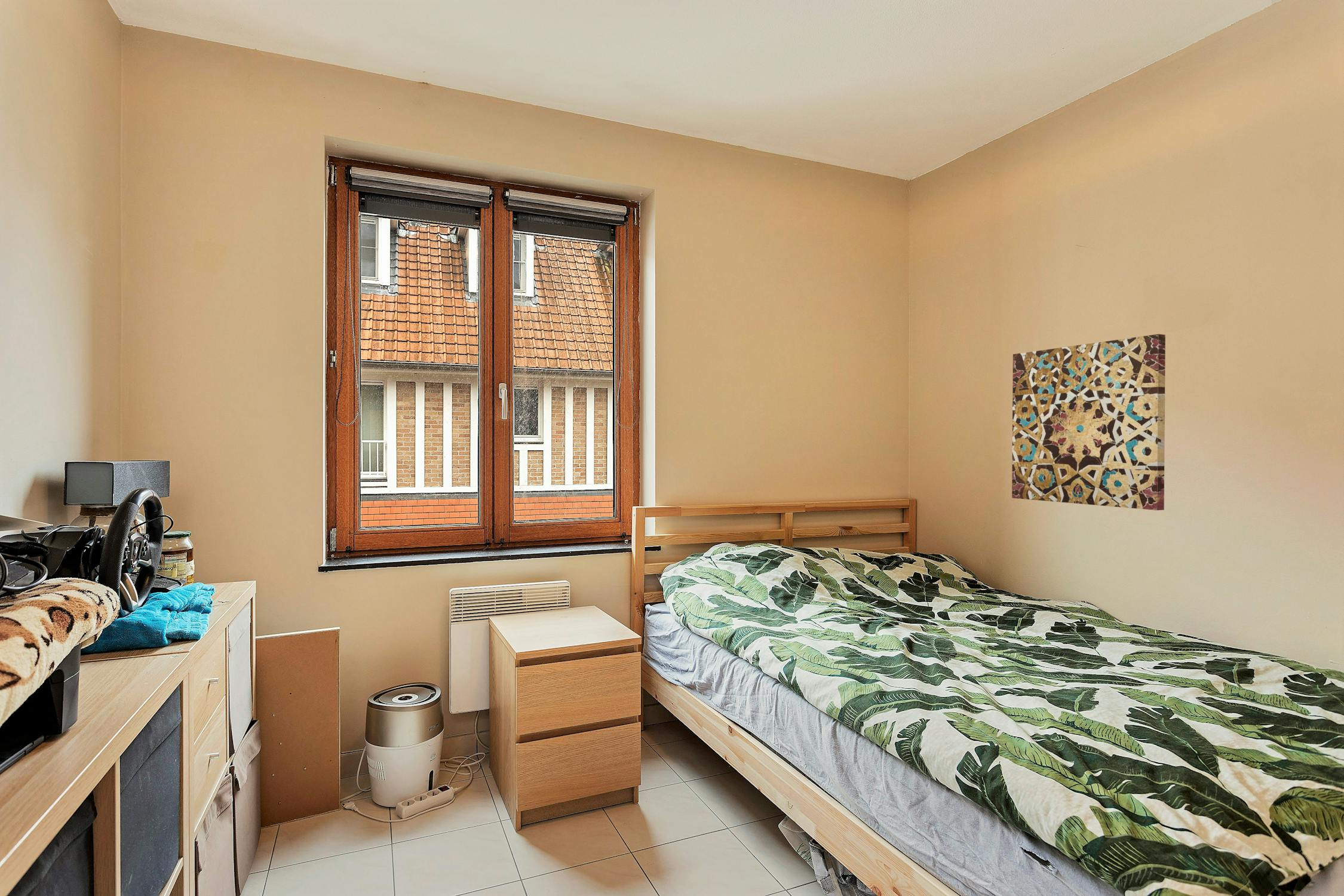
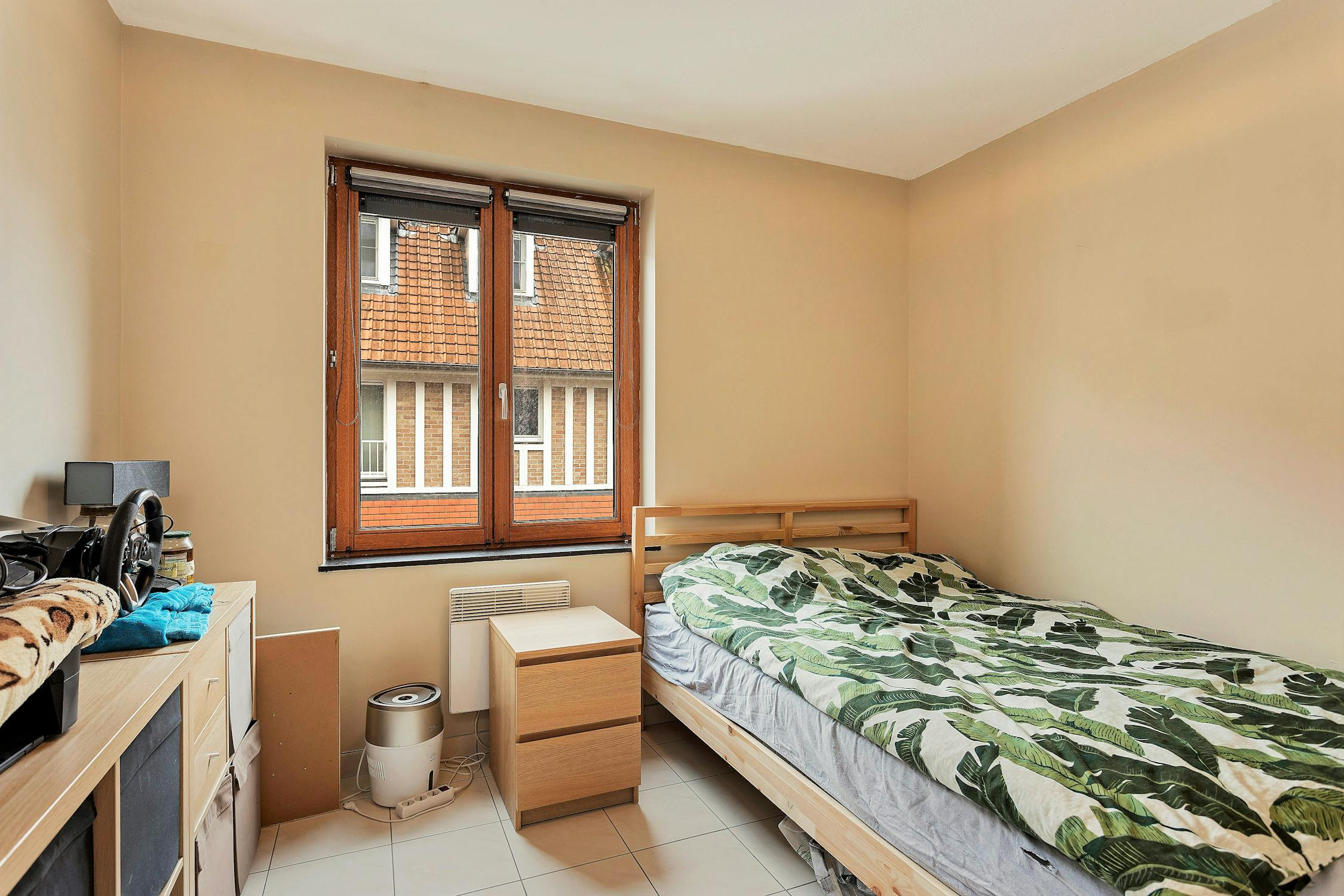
- wall art [1011,333,1166,511]
